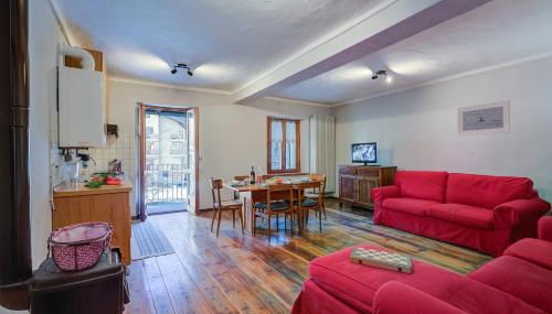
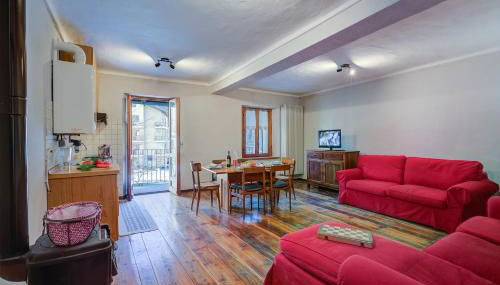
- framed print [456,99,511,137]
